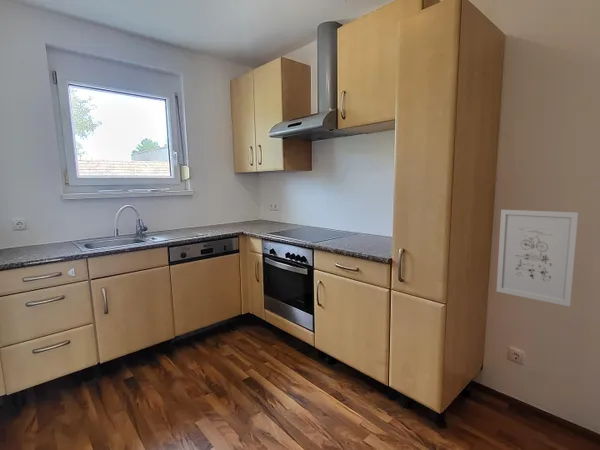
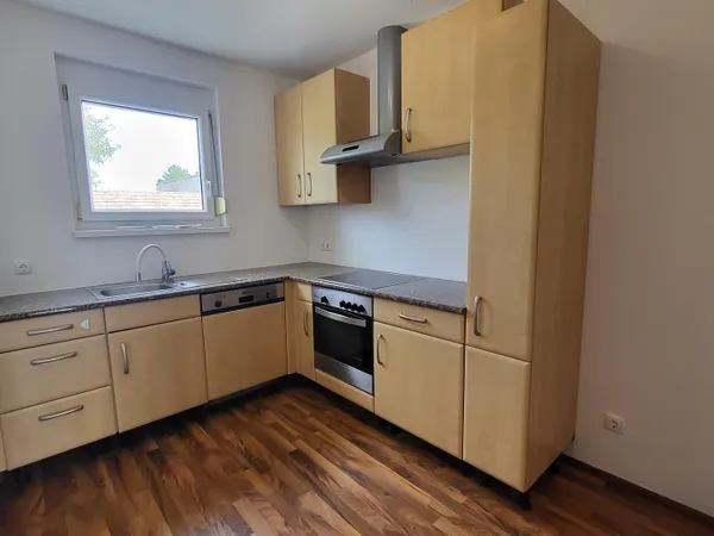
- wall art [496,209,580,308]
